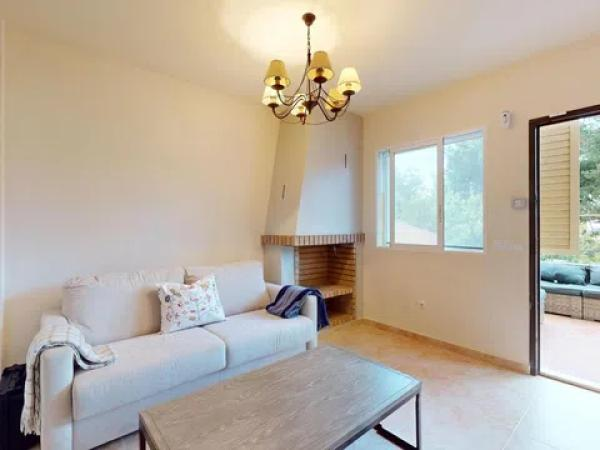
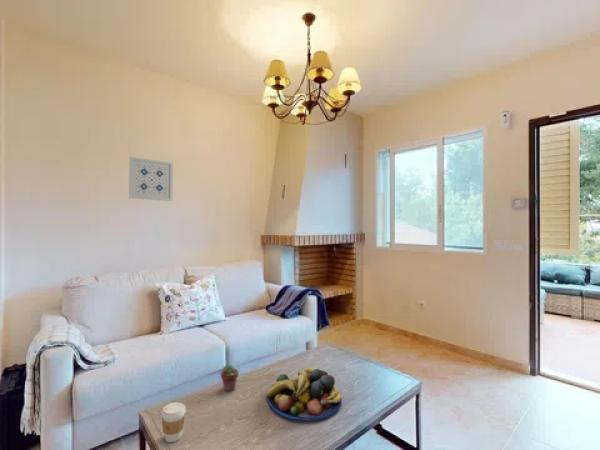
+ coffee cup [161,402,187,443]
+ wall art [128,156,174,202]
+ potted succulent [220,363,240,393]
+ fruit bowl [265,367,343,422]
